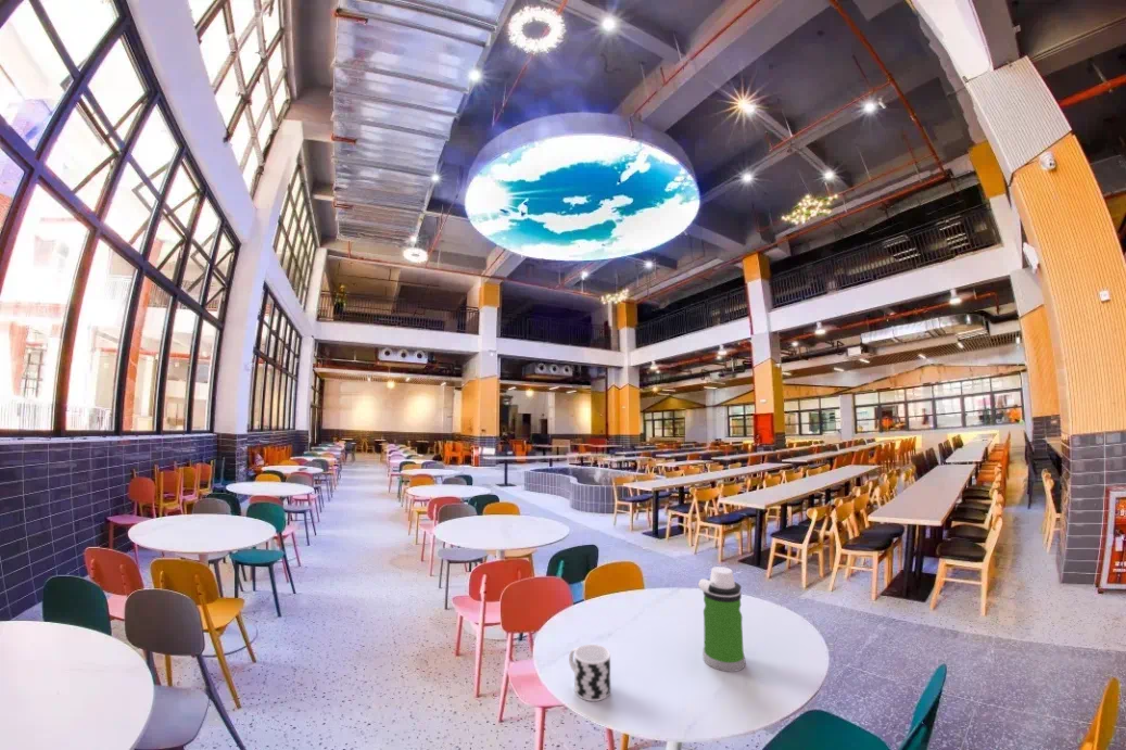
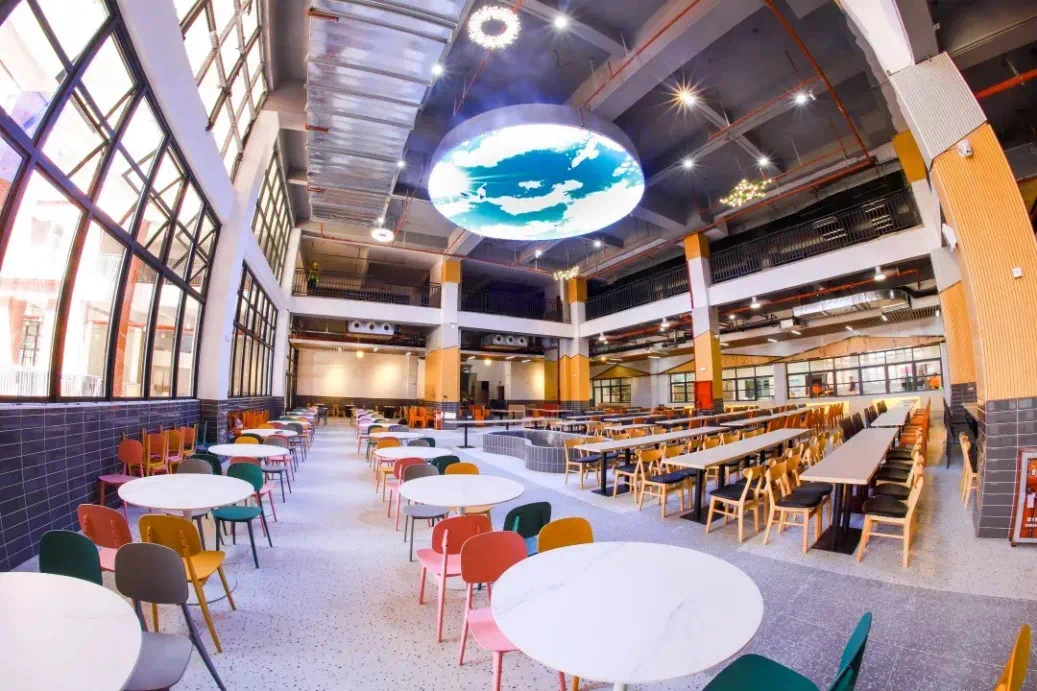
- cup [568,644,611,702]
- water bottle [697,565,746,673]
